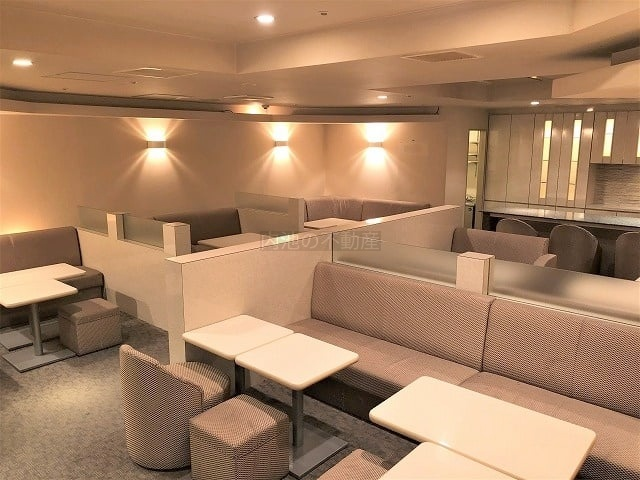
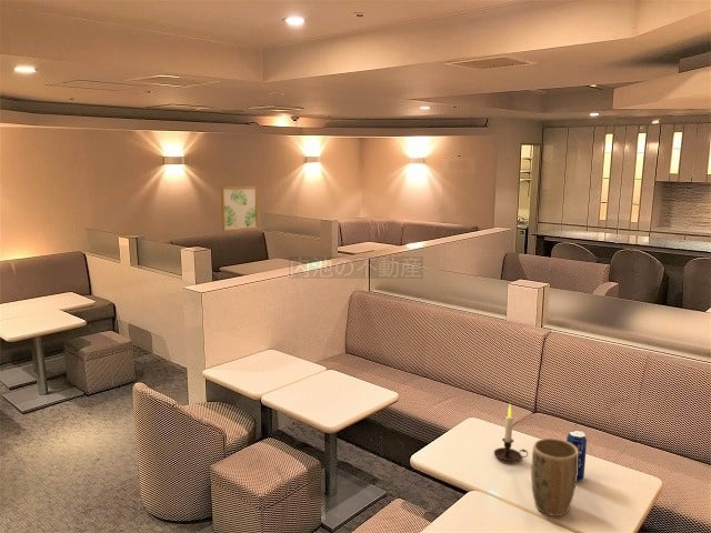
+ wall art [220,185,259,232]
+ beverage can [565,429,588,483]
+ candle [493,404,529,462]
+ plant pot [530,438,578,517]
